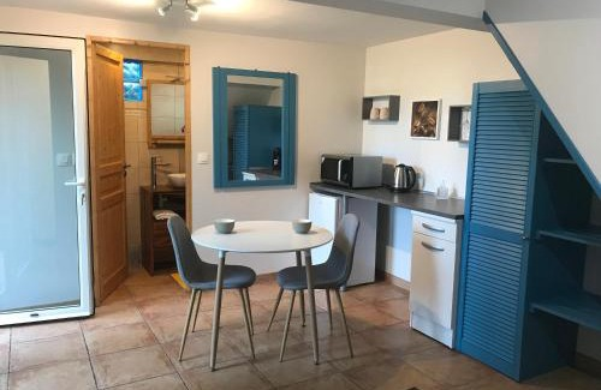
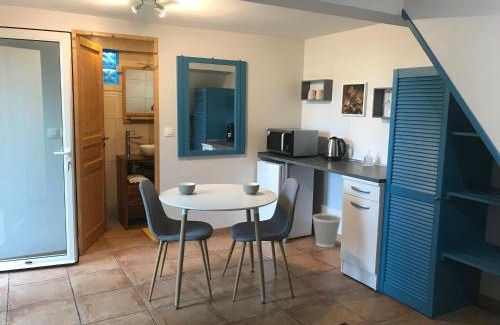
+ wastebasket [311,213,342,248]
